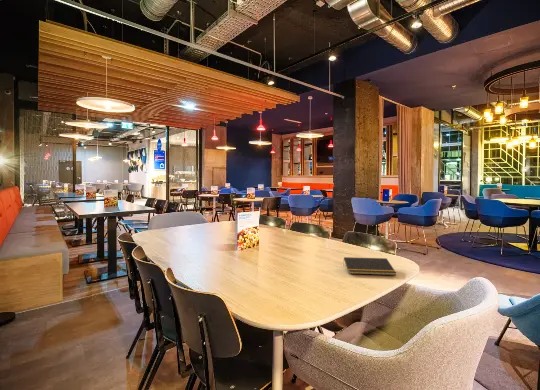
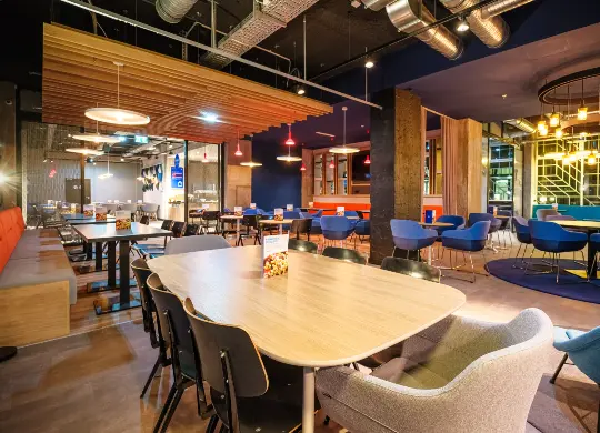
- notepad [342,256,397,276]
